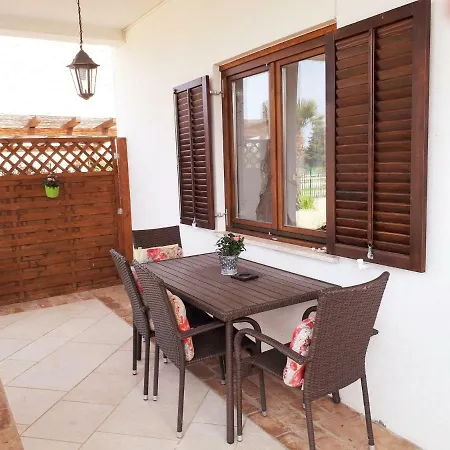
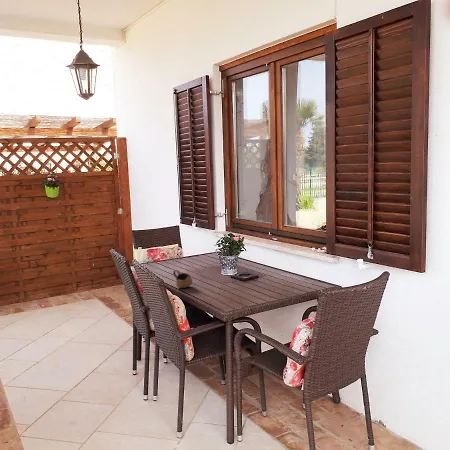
+ cup [172,269,193,289]
